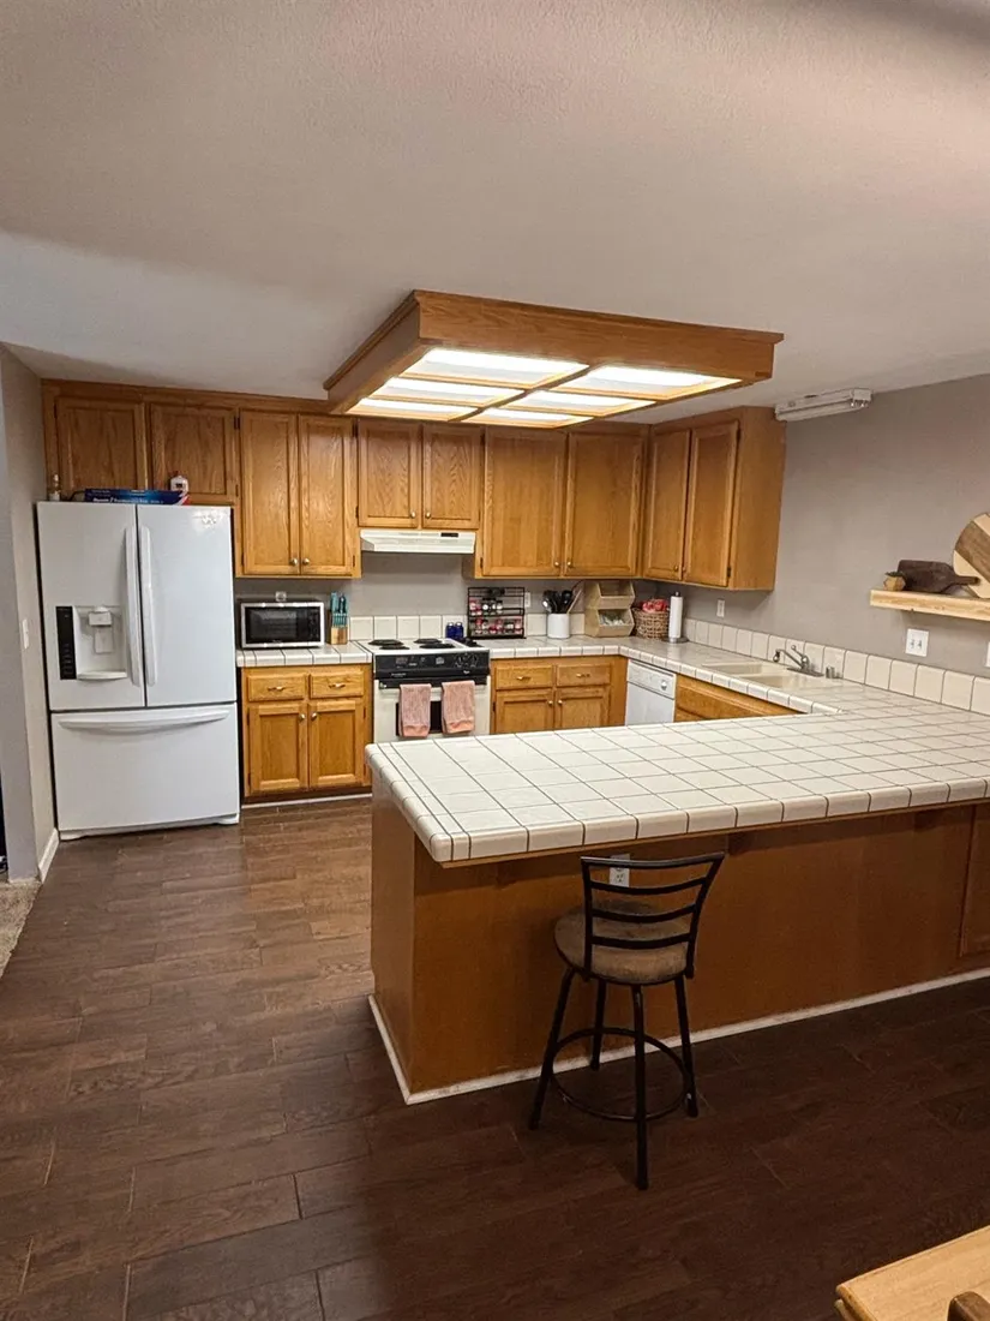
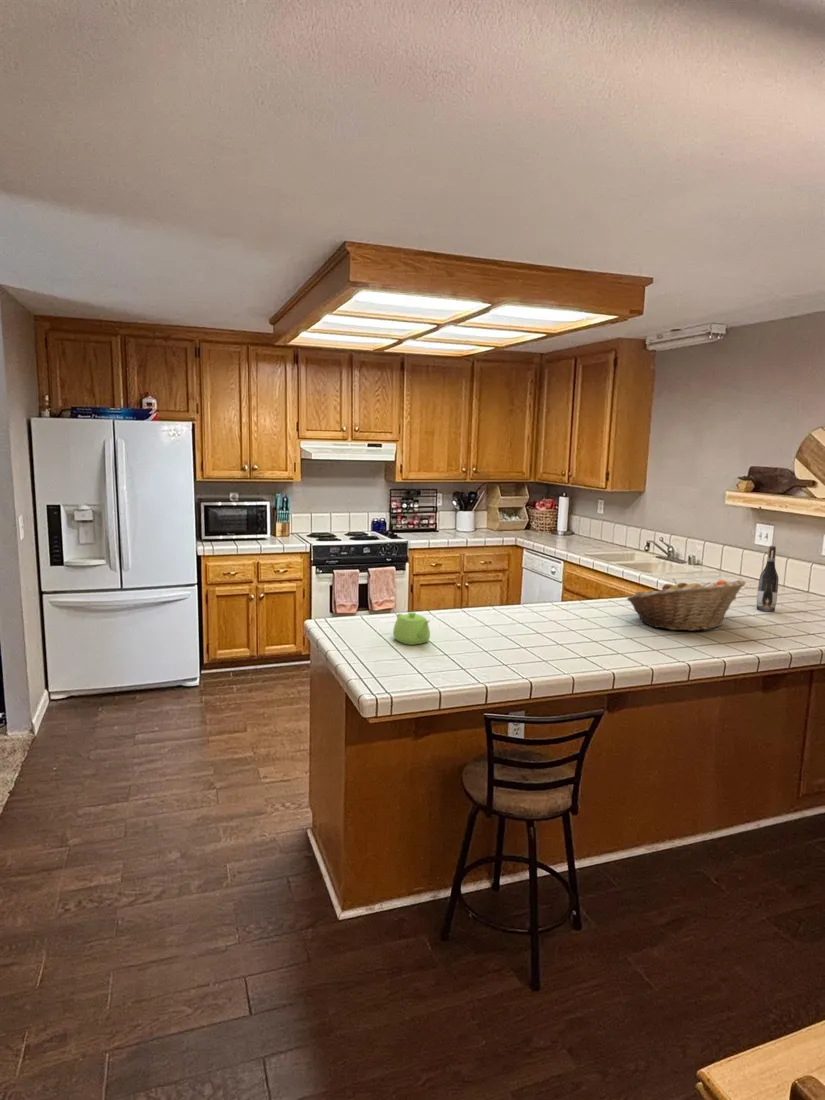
+ fruit basket [626,578,747,632]
+ wine bottle [756,545,780,613]
+ teapot [392,611,431,646]
